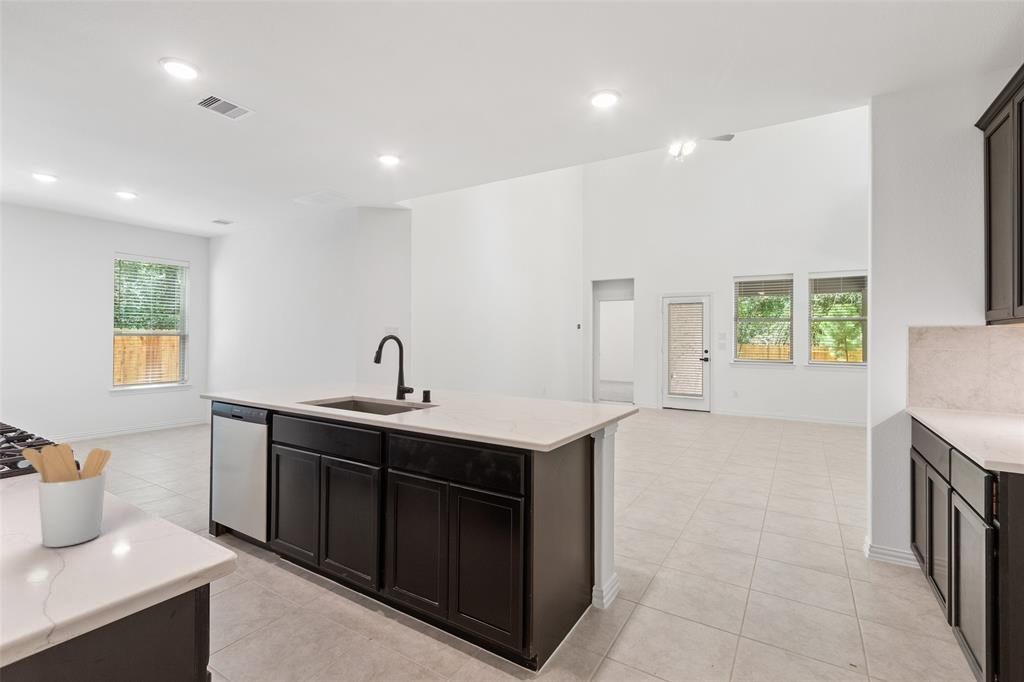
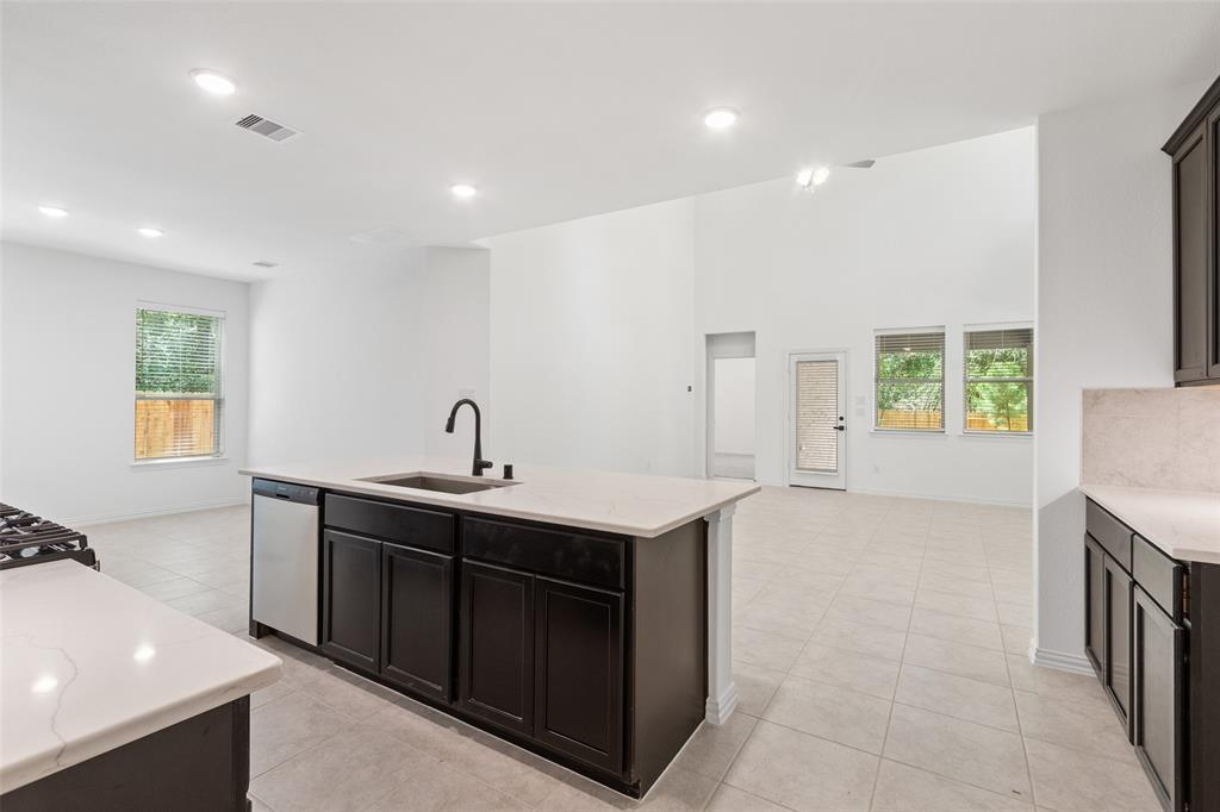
- utensil holder [21,443,112,548]
